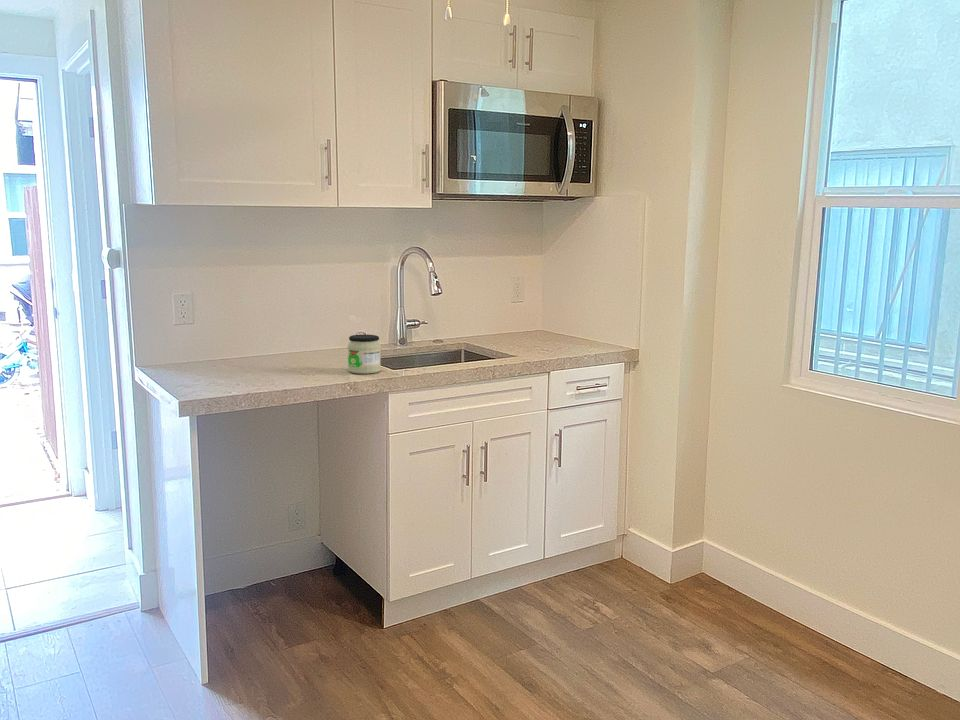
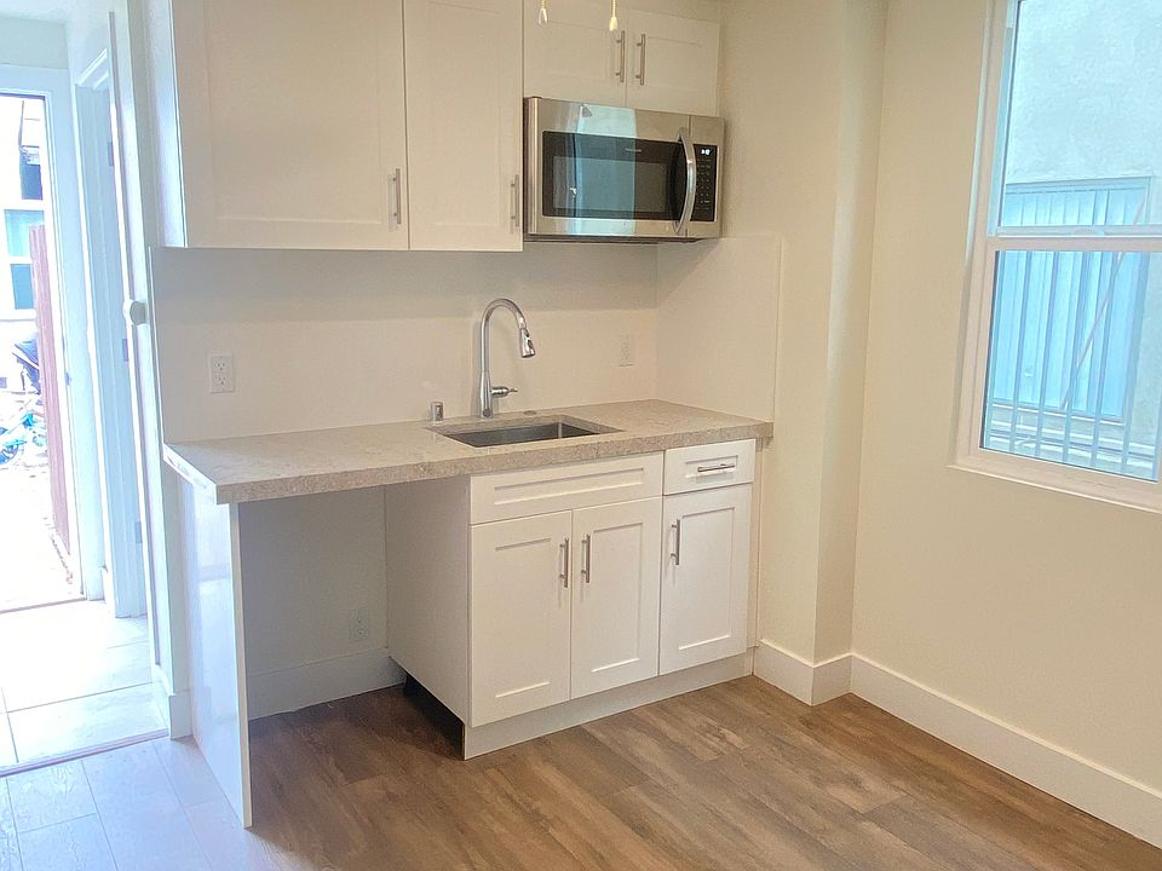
- jar [347,334,382,375]
